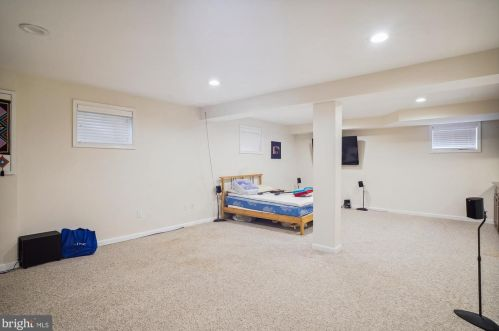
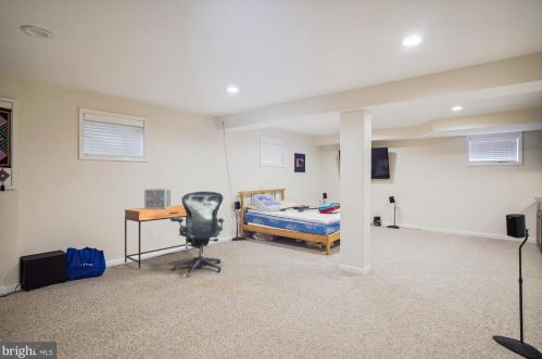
+ office chair [169,190,226,278]
+ decorative cube [143,188,172,209]
+ desk [124,204,204,270]
